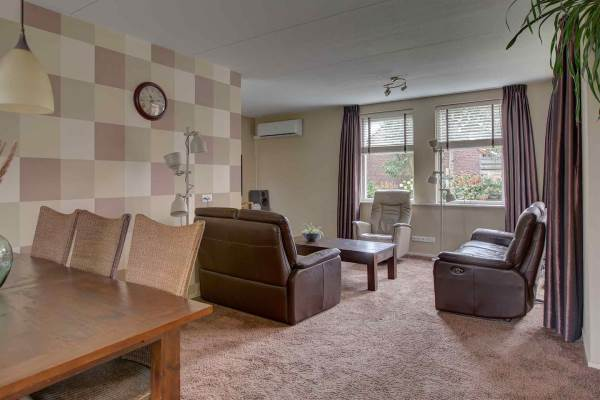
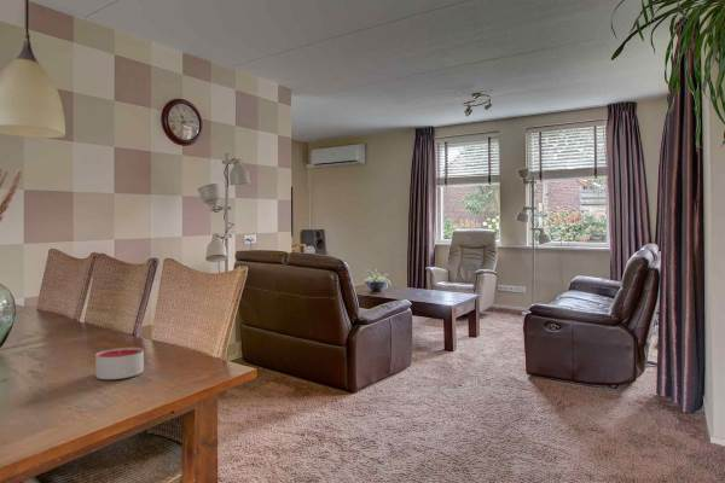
+ candle [94,347,145,380]
